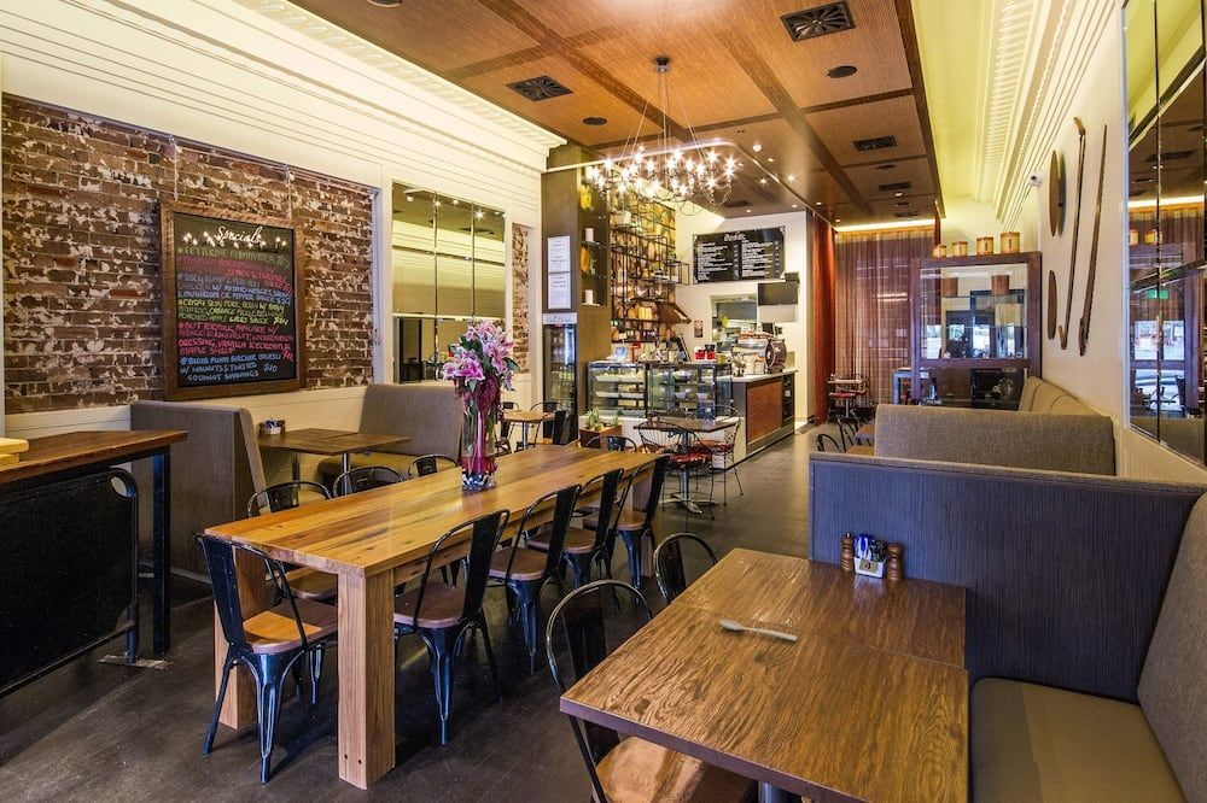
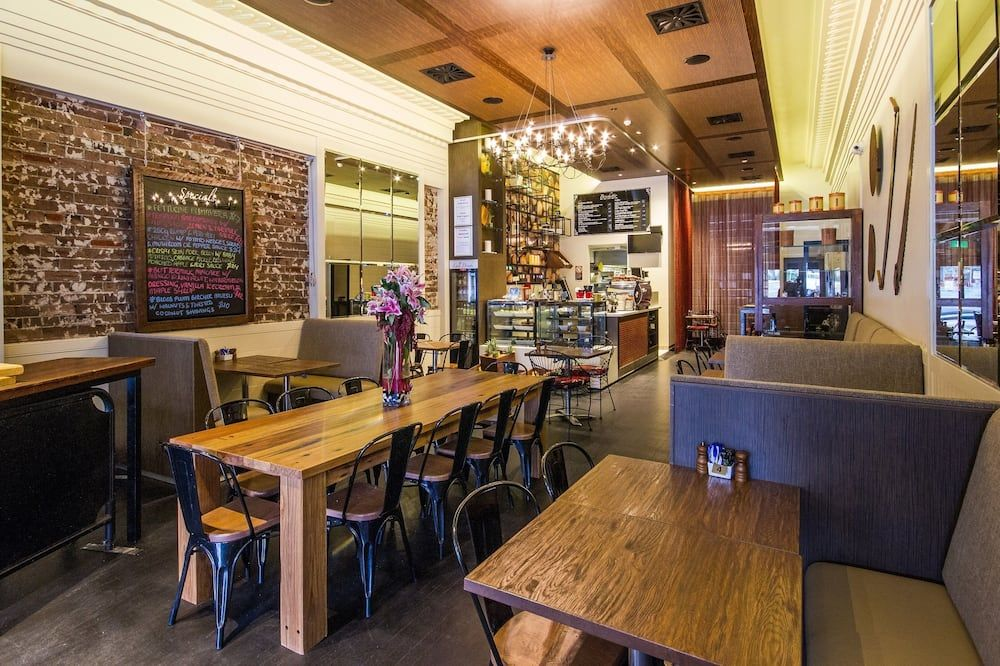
- spoon [718,619,799,643]
